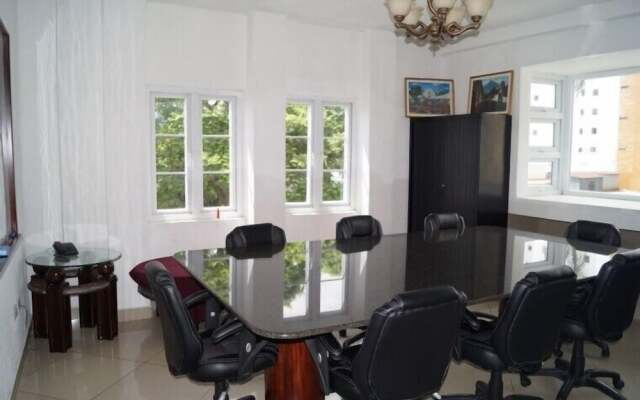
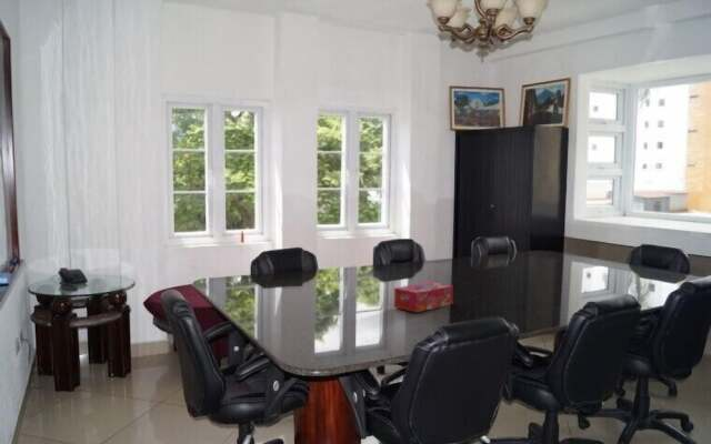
+ tissue box [393,281,454,313]
